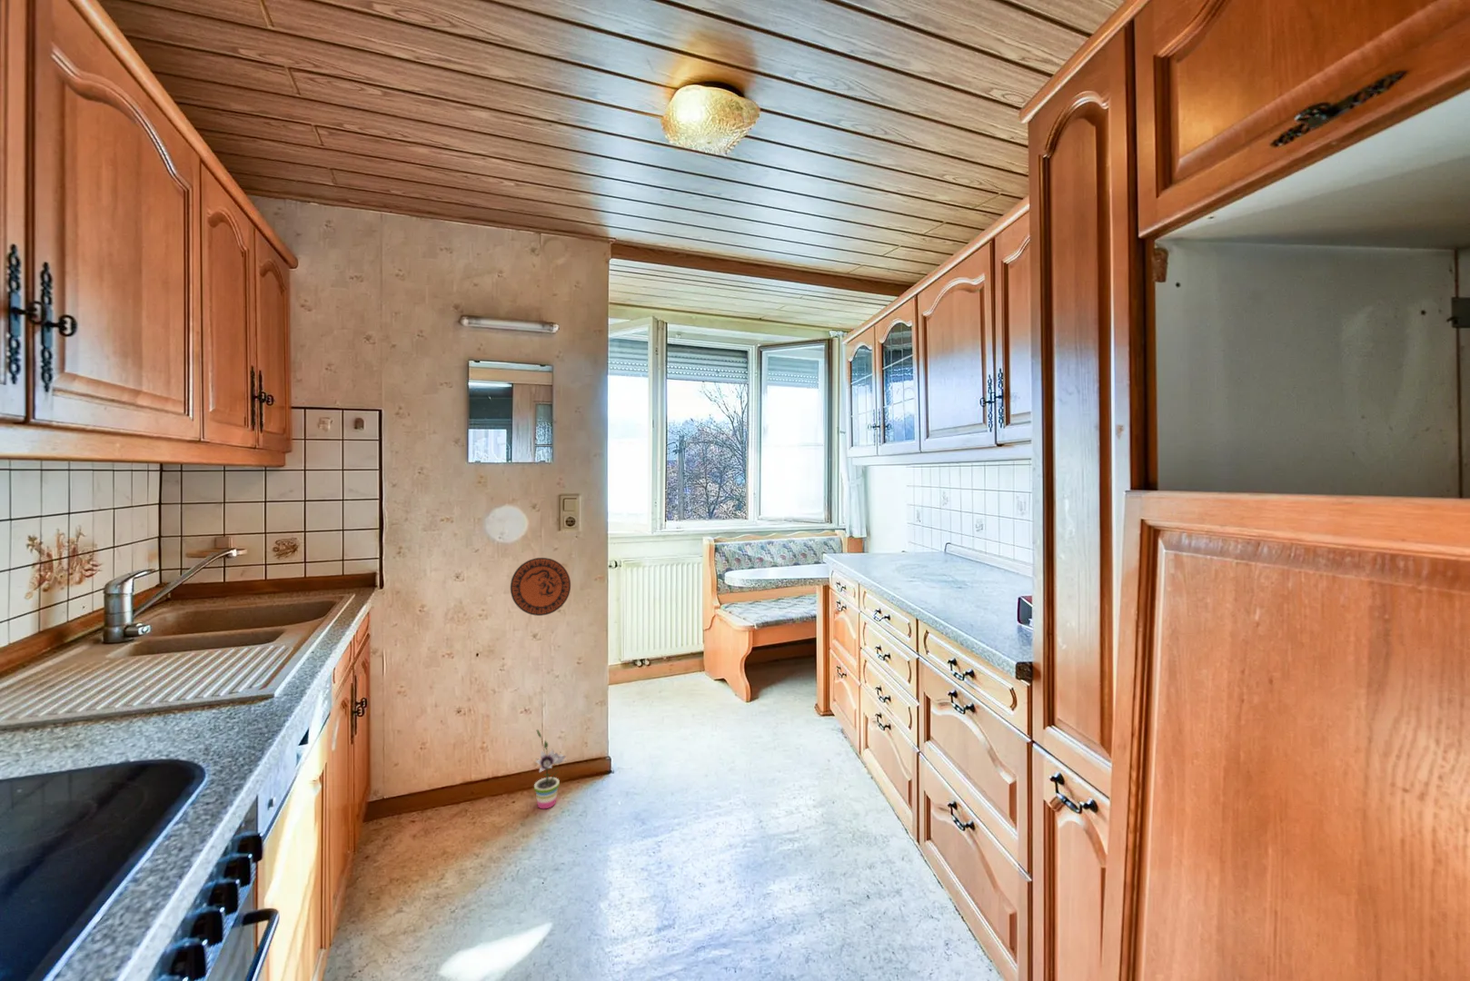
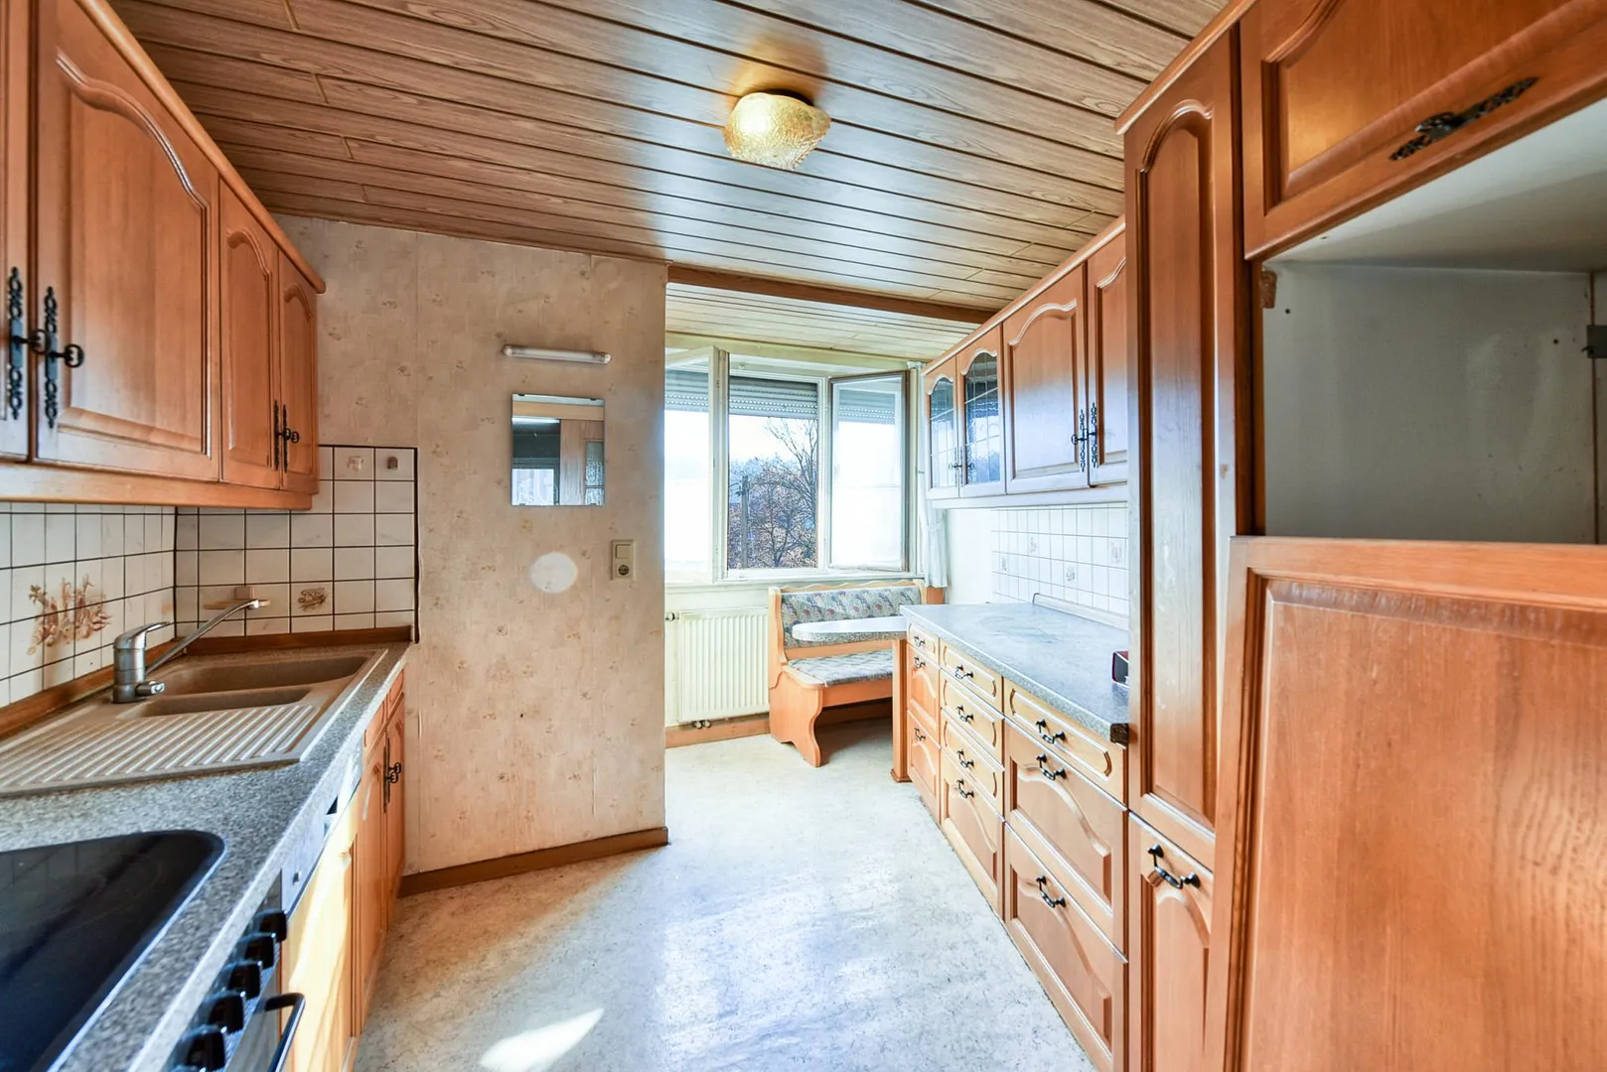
- decorative plate [510,557,571,616]
- potted plant [533,728,569,809]
